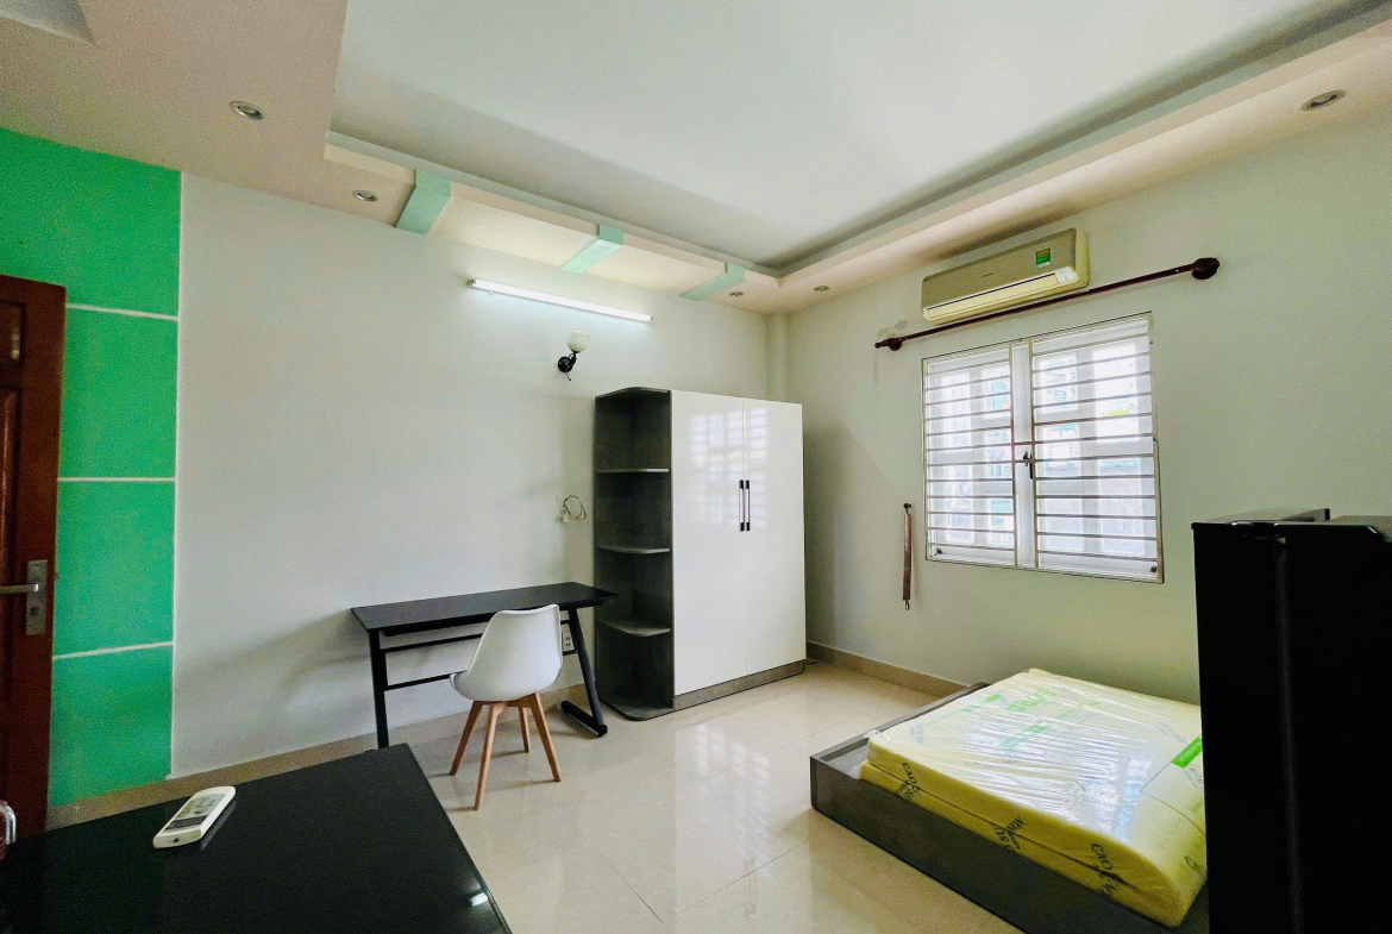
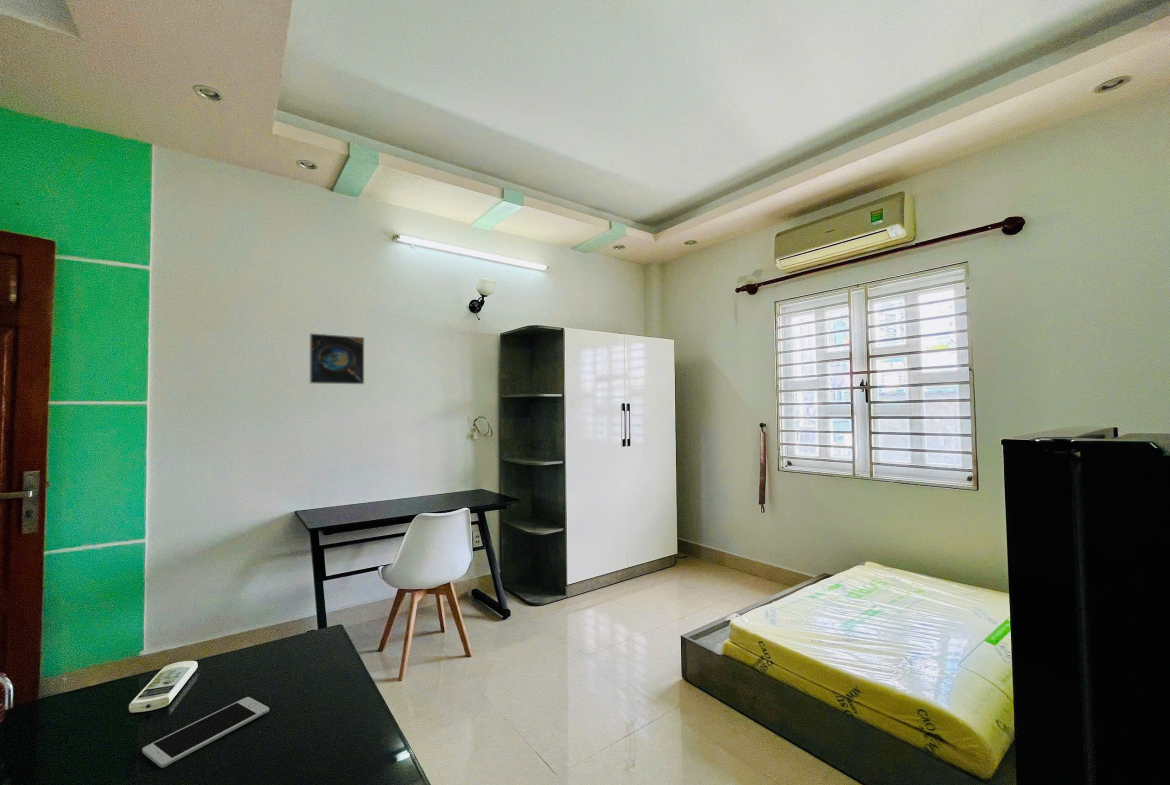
+ cell phone [141,696,270,769]
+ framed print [309,332,365,385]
